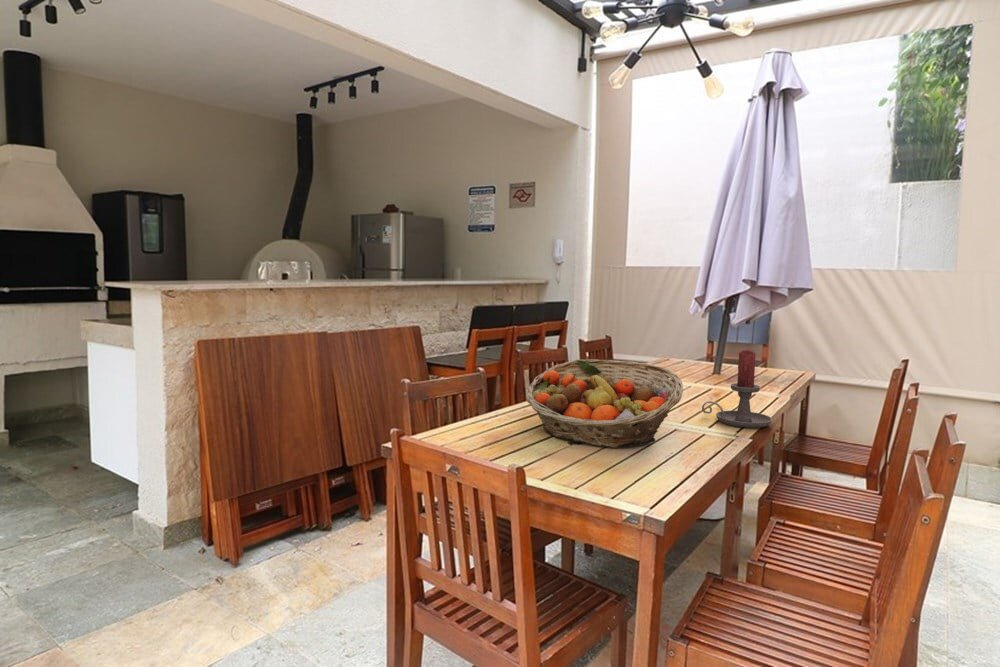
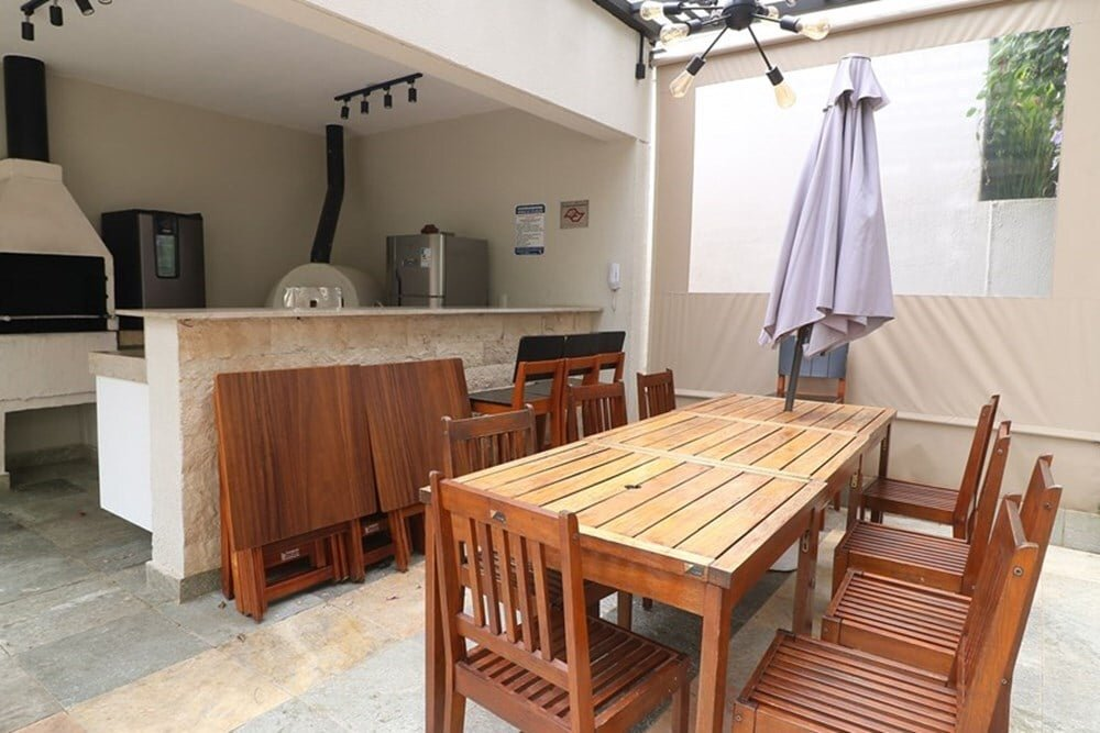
- candle holder [701,349,773,429]
- fruit basket [525,358,684,449]
